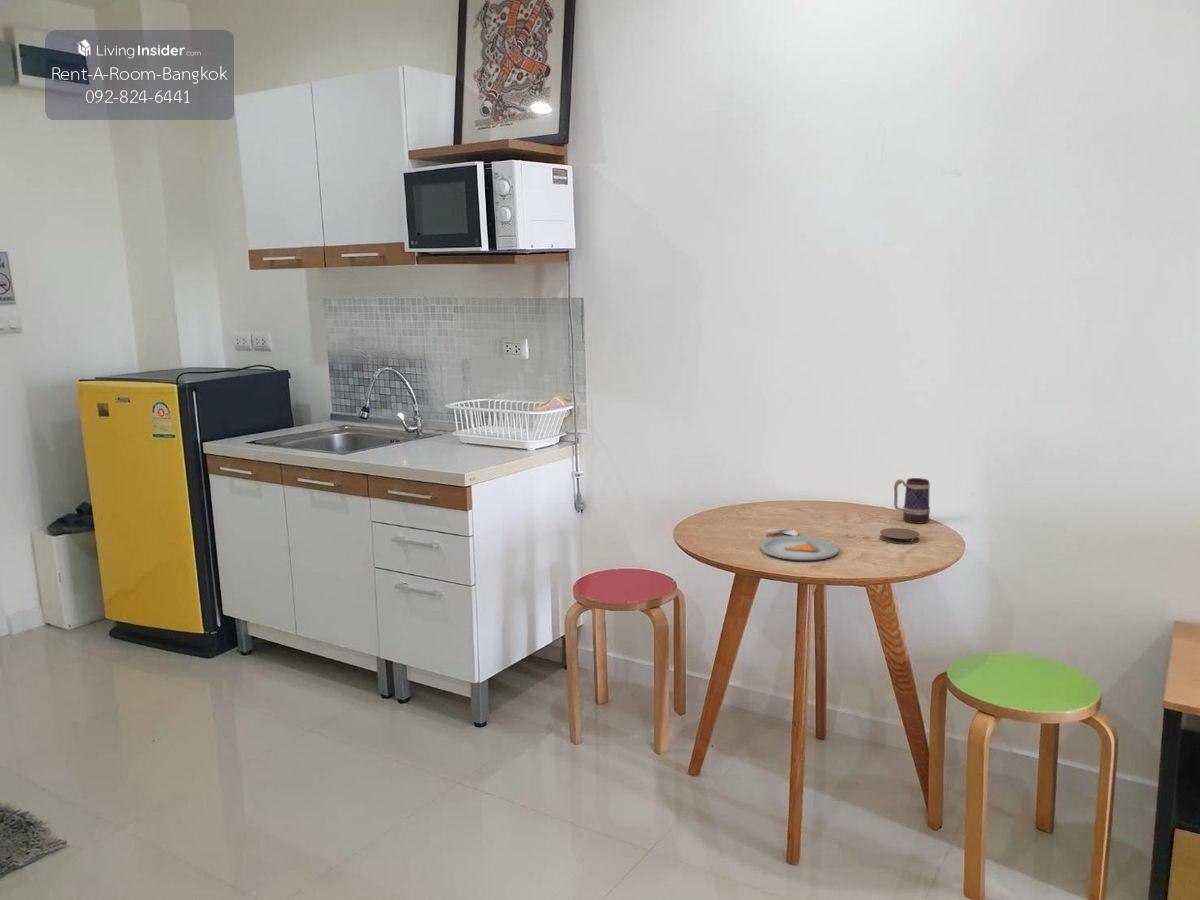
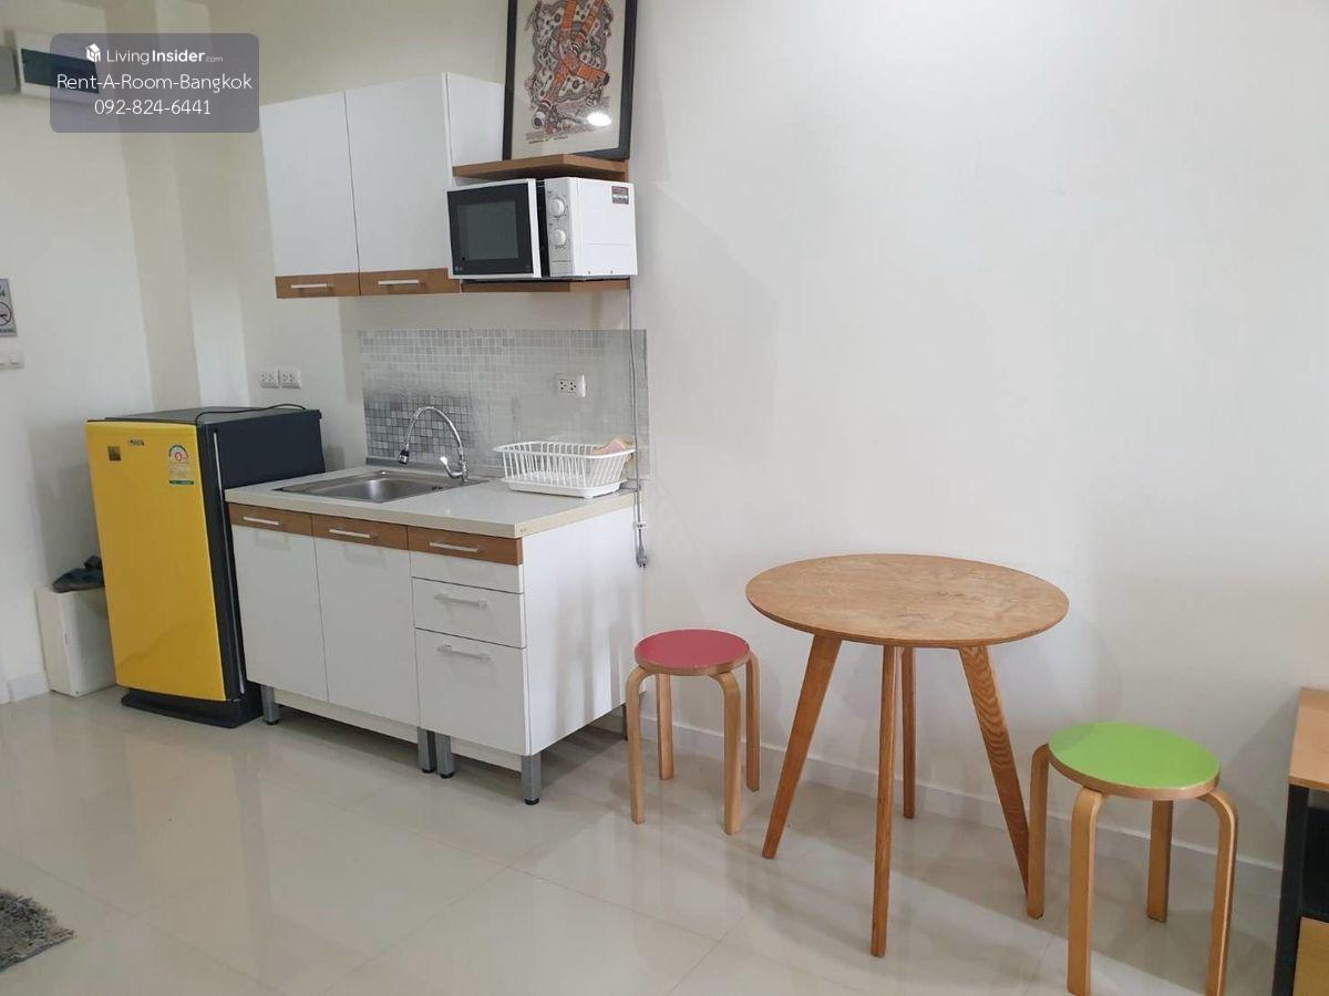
- coaster [879,527,921,545]
- dinner plate [760,528,840,561]
- mug [893,477,931,524]
